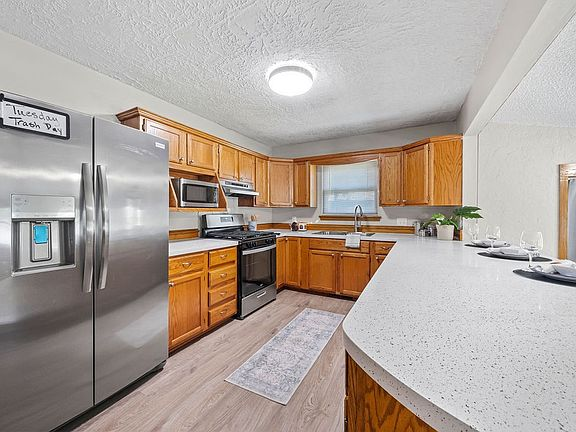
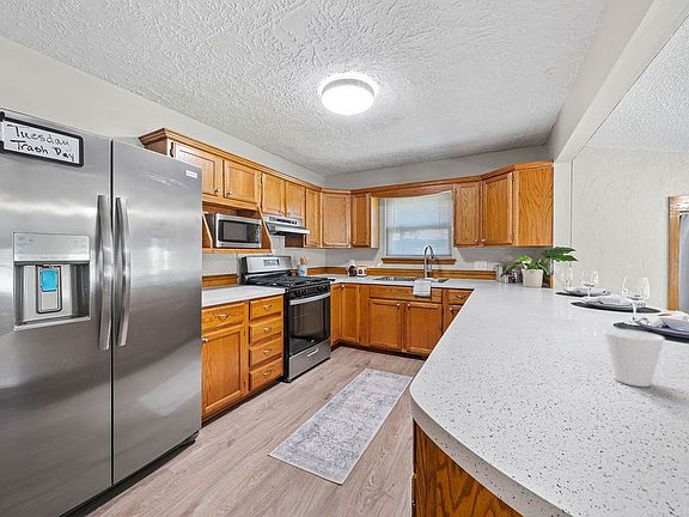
+ cup [602,328,666,388]
